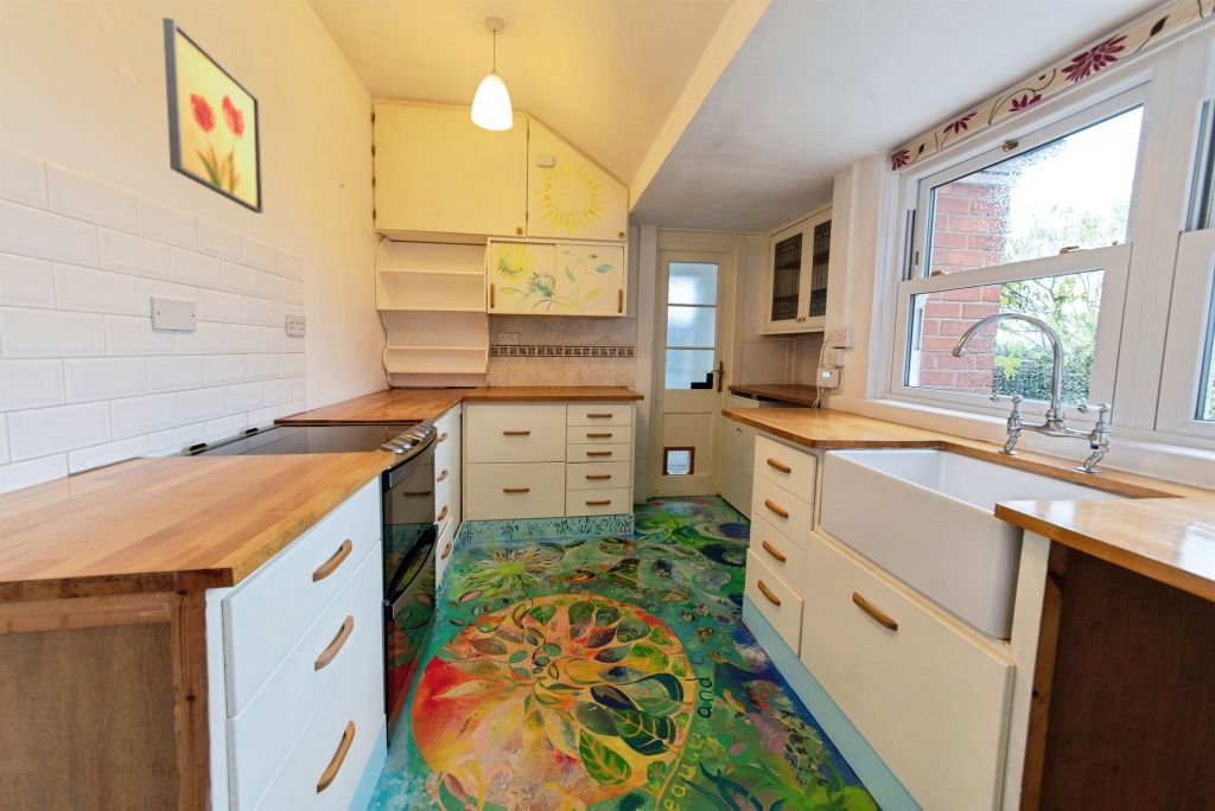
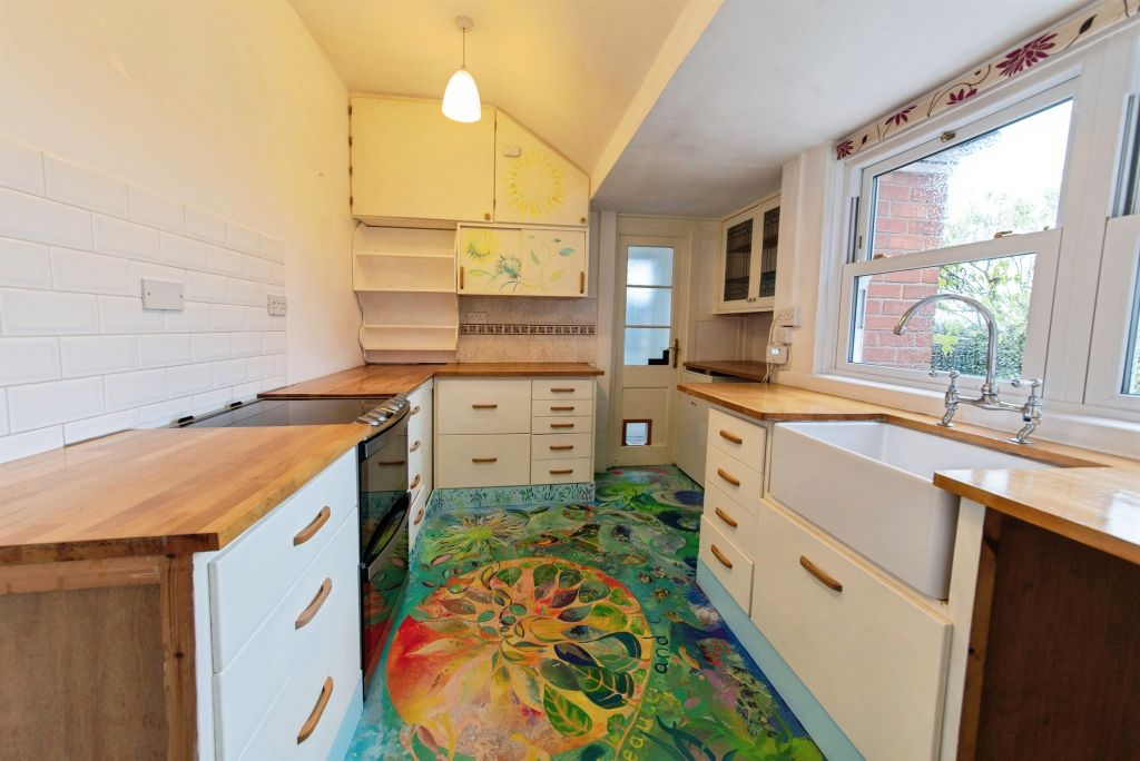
- wall art [161,17,263,215]
